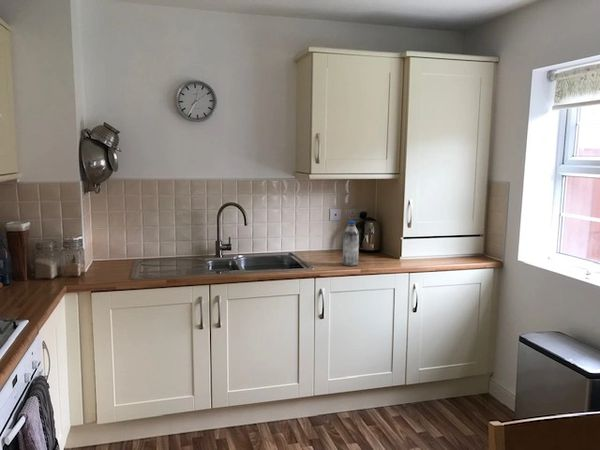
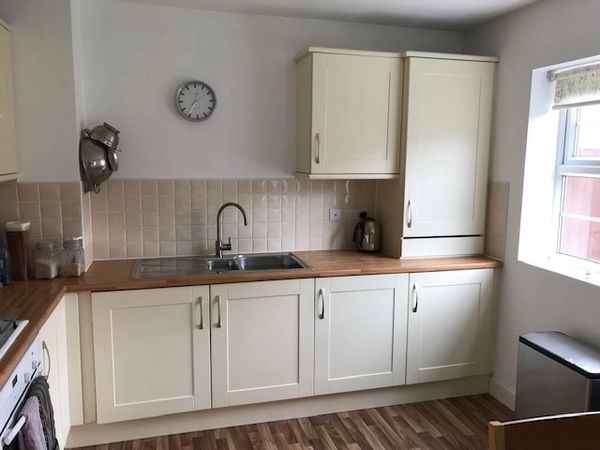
- water bottle [342,220,360,267]
